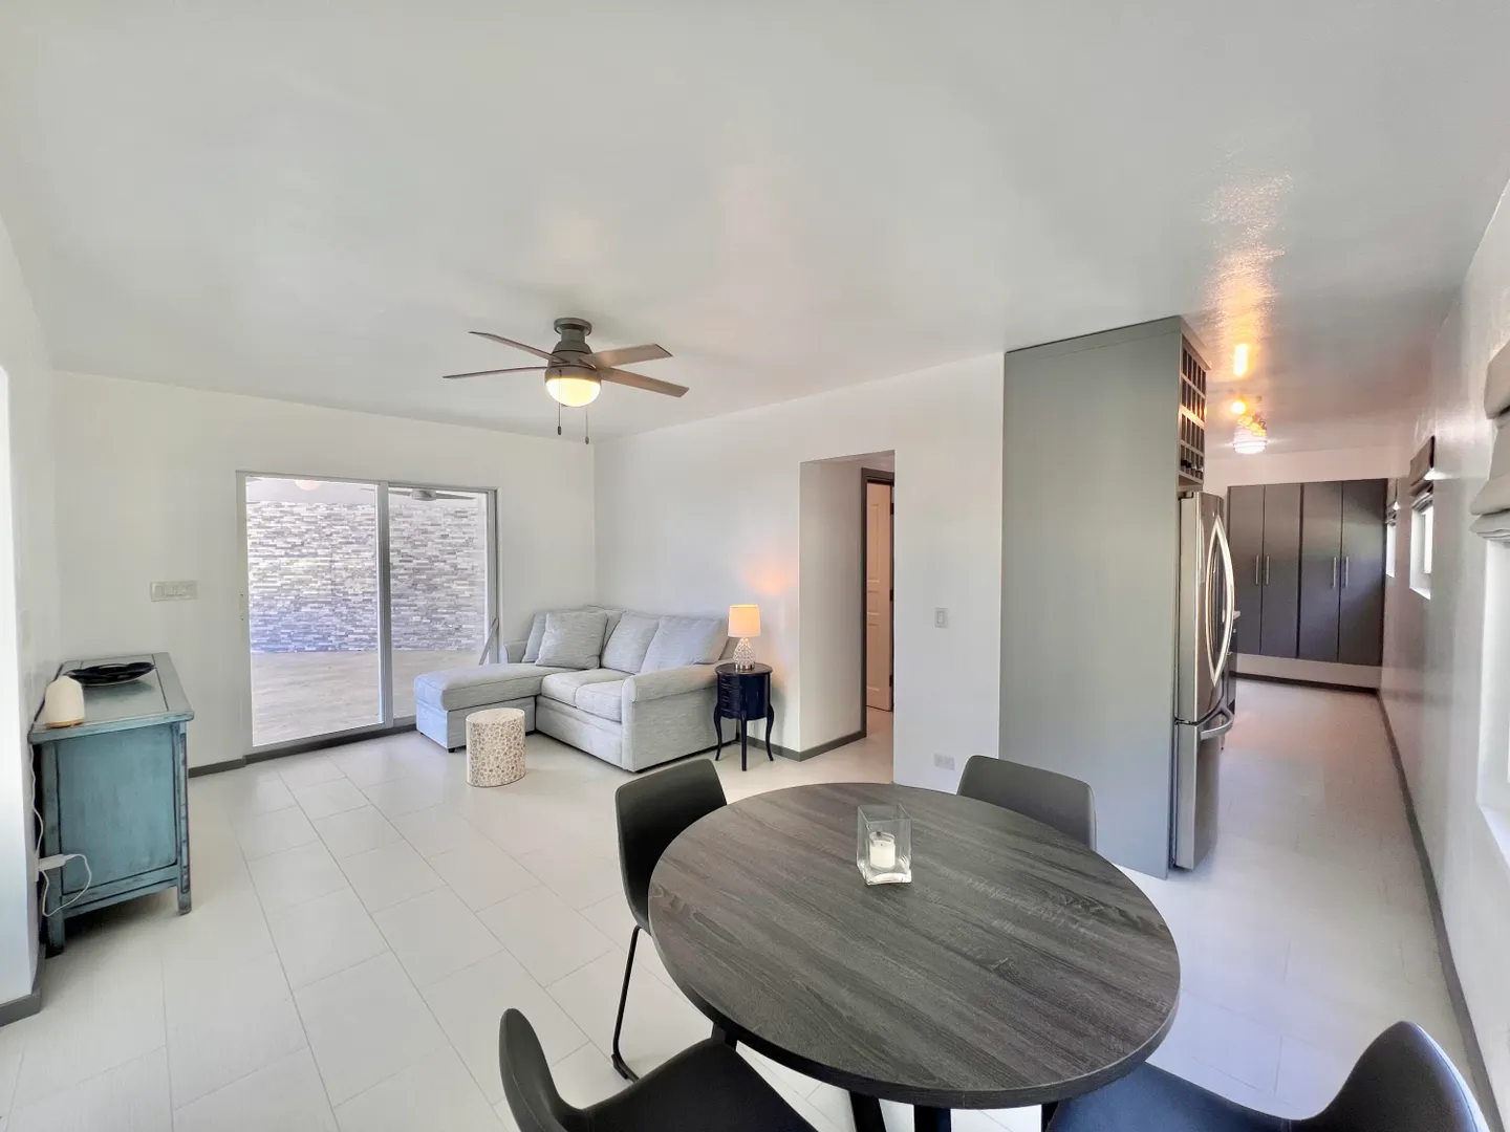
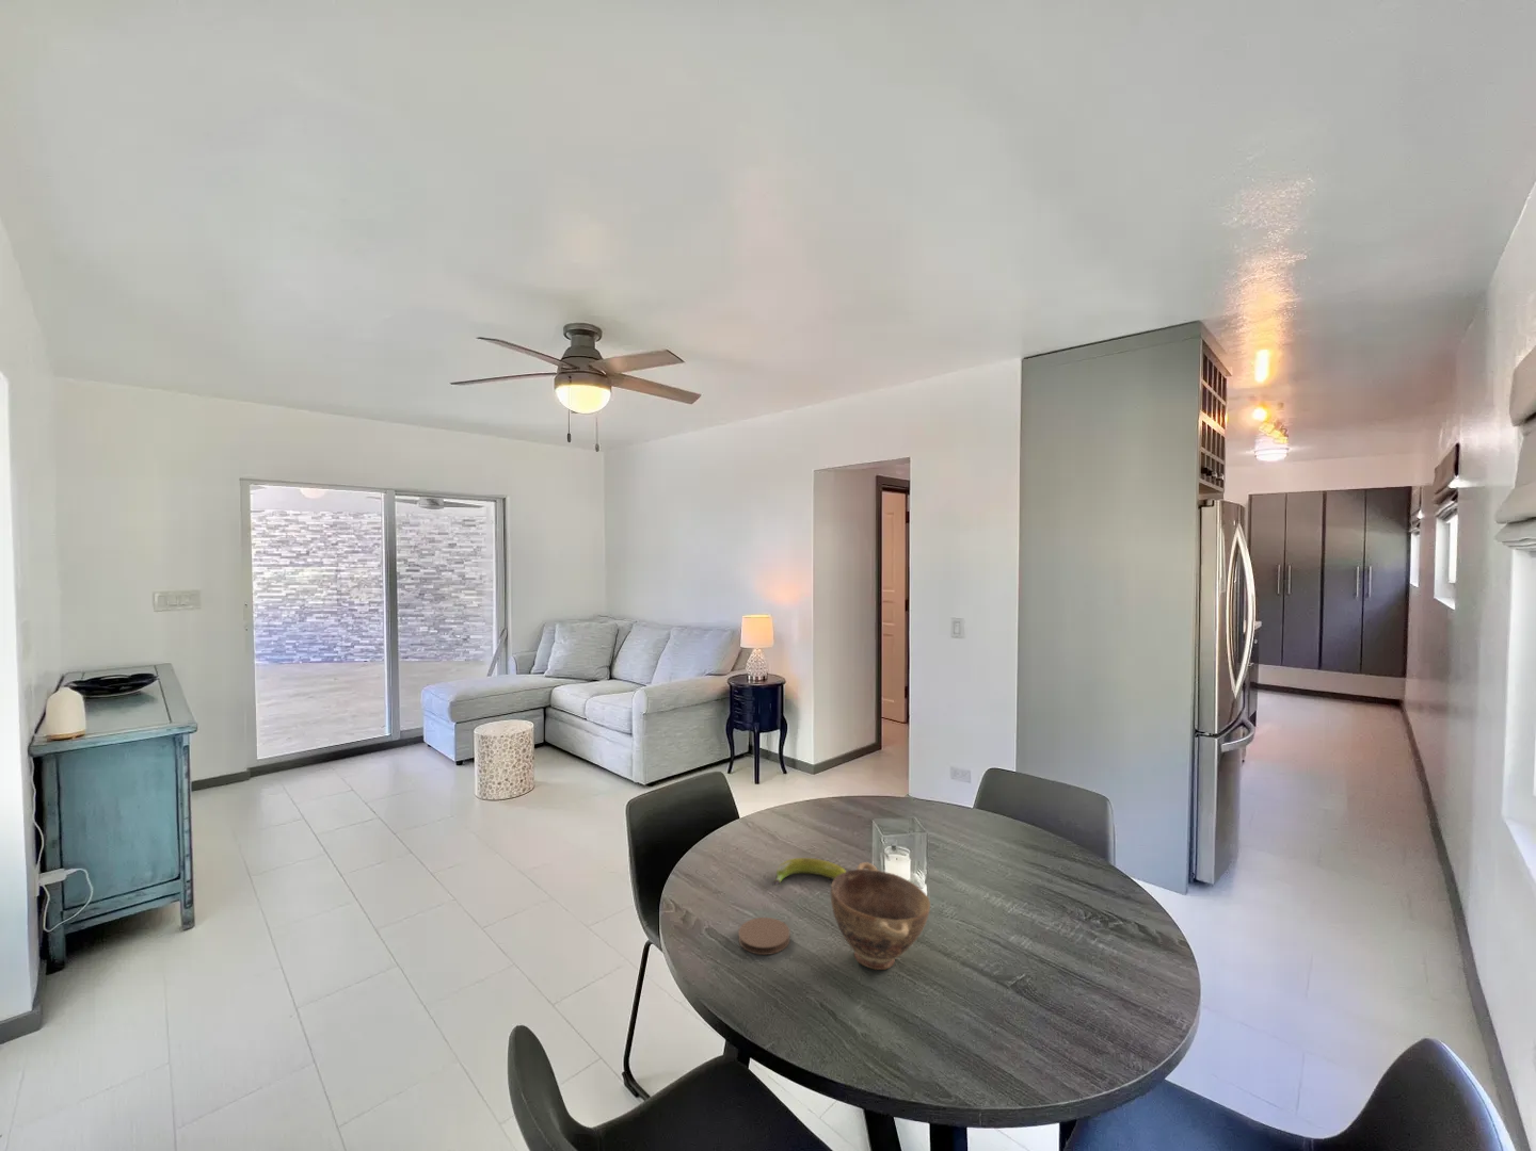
+ coaster [737,916,791,956]
+ banana [772,857,847,886]
+ bowl [830,861,931,971]
